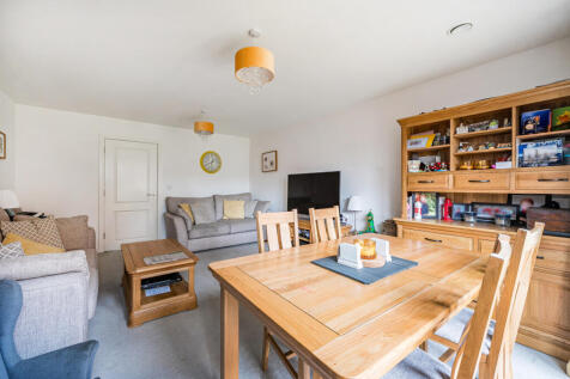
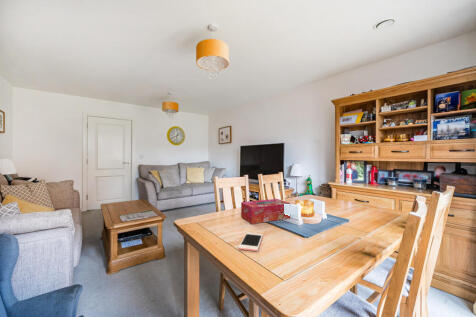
+ tissue box [240,198,291,225]
+ cell phone [237,232,264,252]
